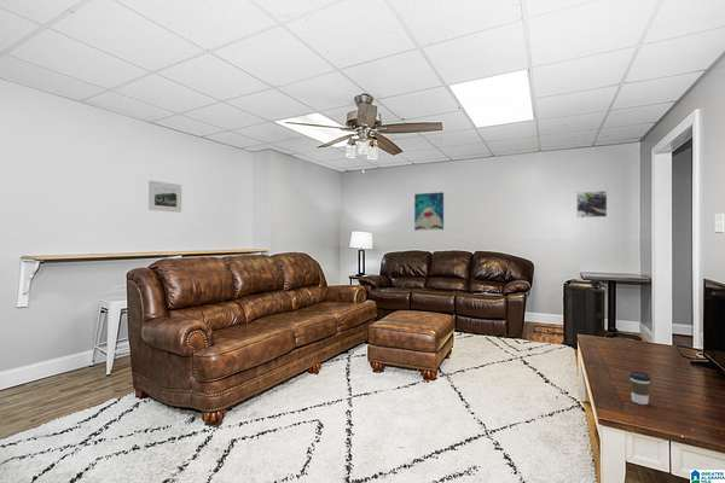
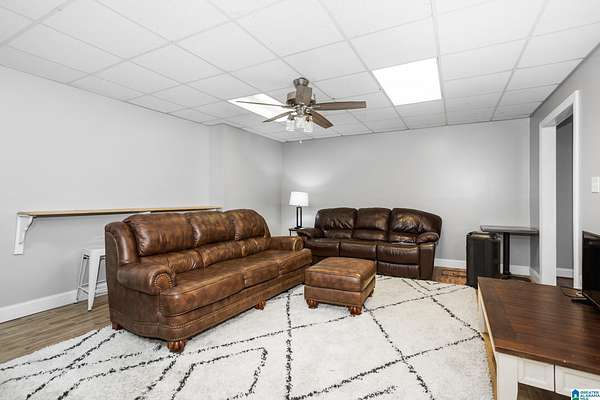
- wall art [413,191,445,232]
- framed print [575,190,608,219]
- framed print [147,180,182,214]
- coffee cup [628,371,652,406]
